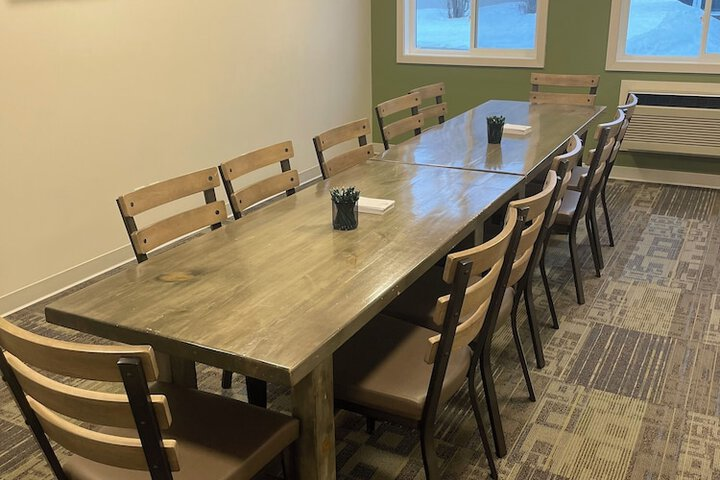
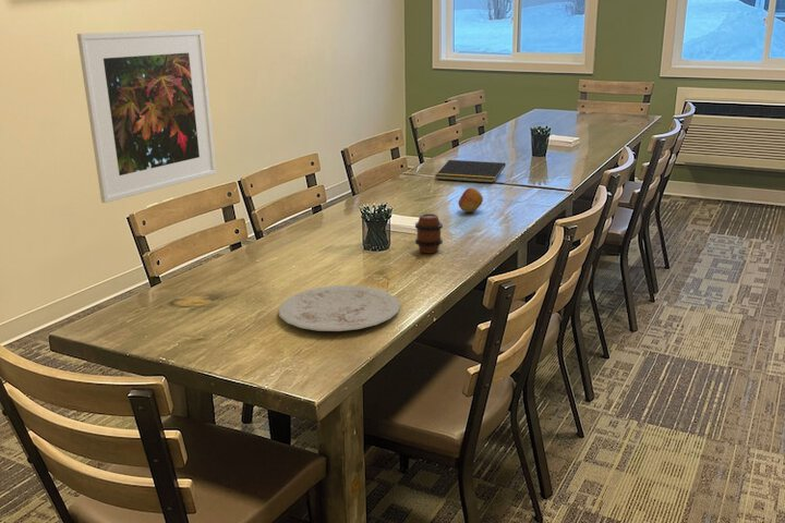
+ fruit [458,187,484,214]
+ notepad [434,159,507,184]
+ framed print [76,28,217,204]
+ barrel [414,212,444,254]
+ plate [277,284,401,332]
